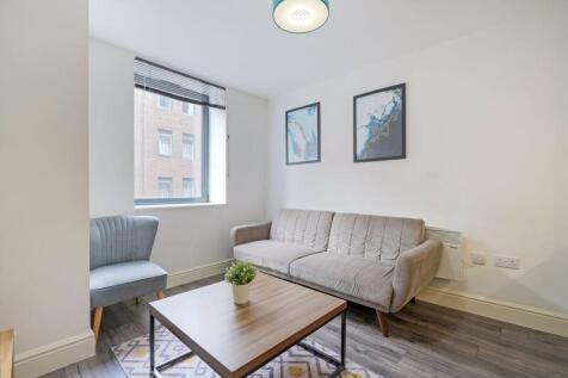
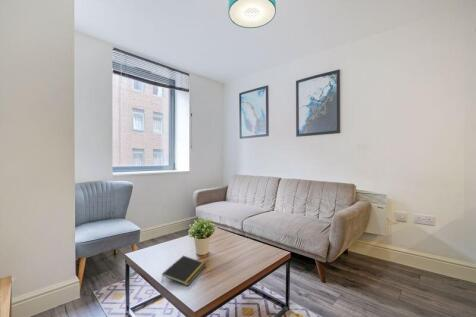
+ notepad [161,255,207,287]
